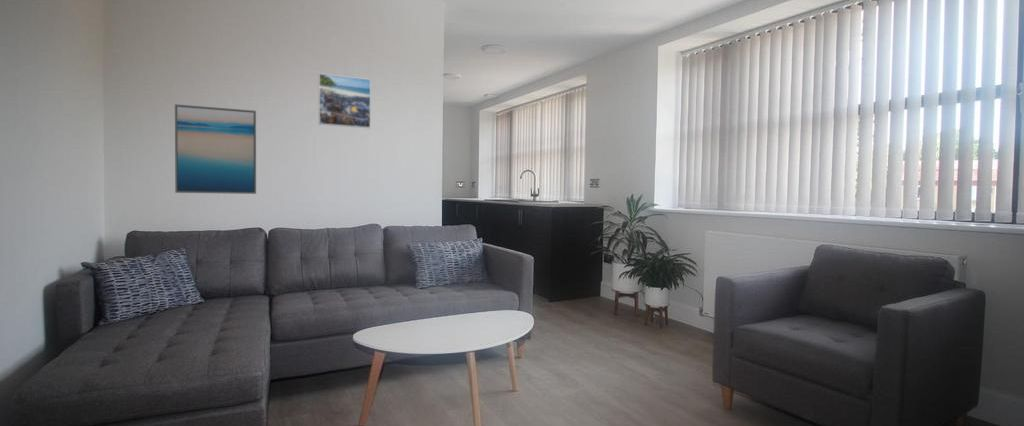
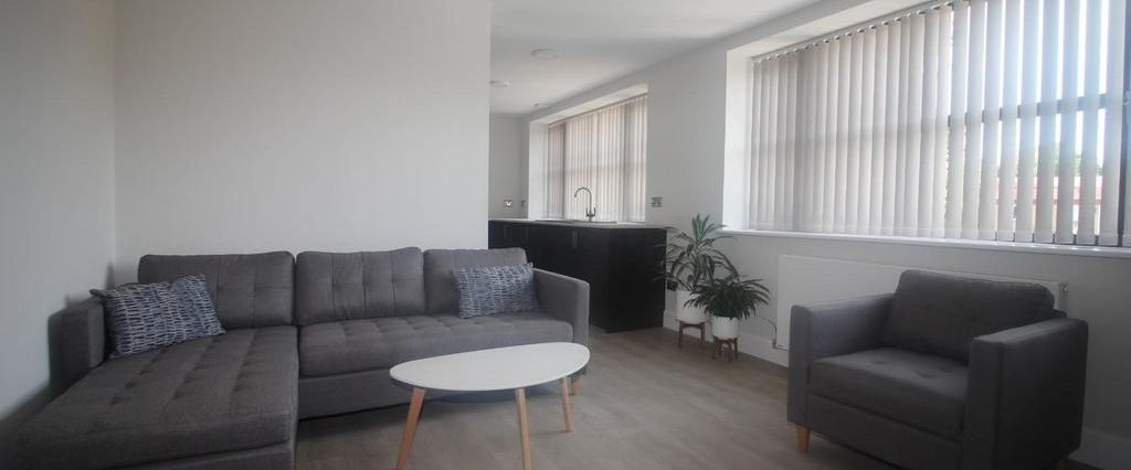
- wall art [174,103,257,195]
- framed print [318,72,372,129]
